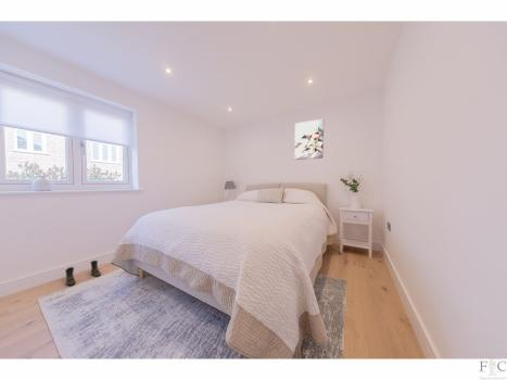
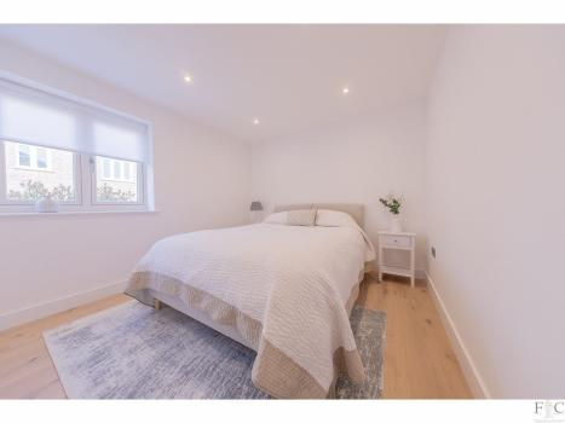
- boots [64,259,102,287]
- wall art [293,118,325,161]
